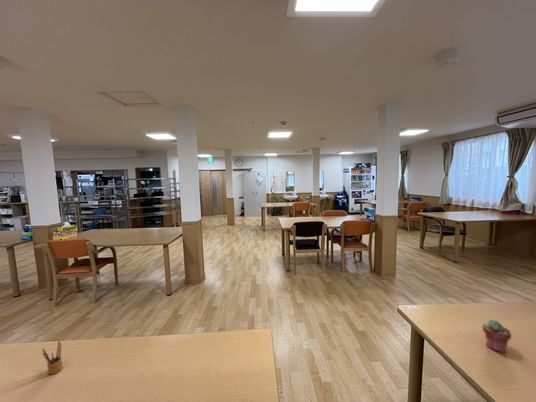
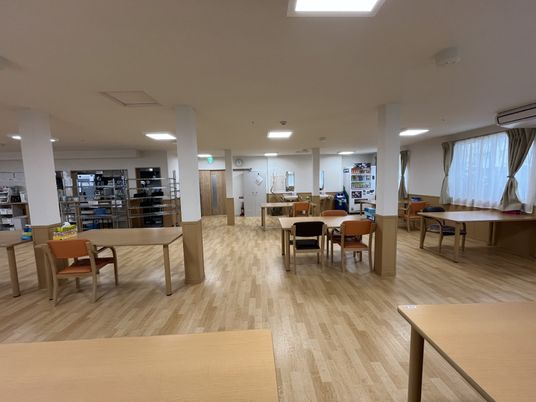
- potted succulent [481,318,512,354]
- pencil box [41,339,63,375]
